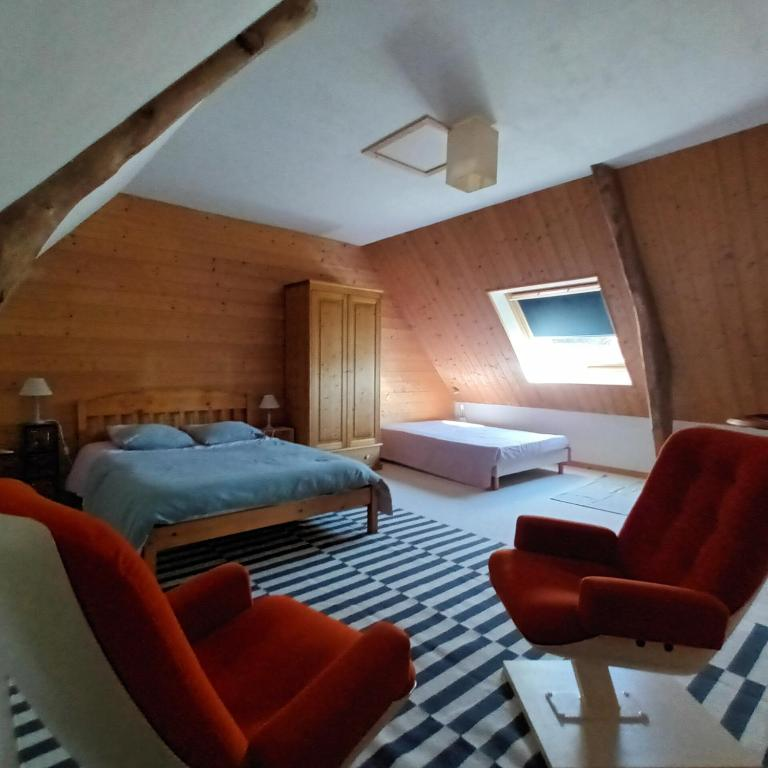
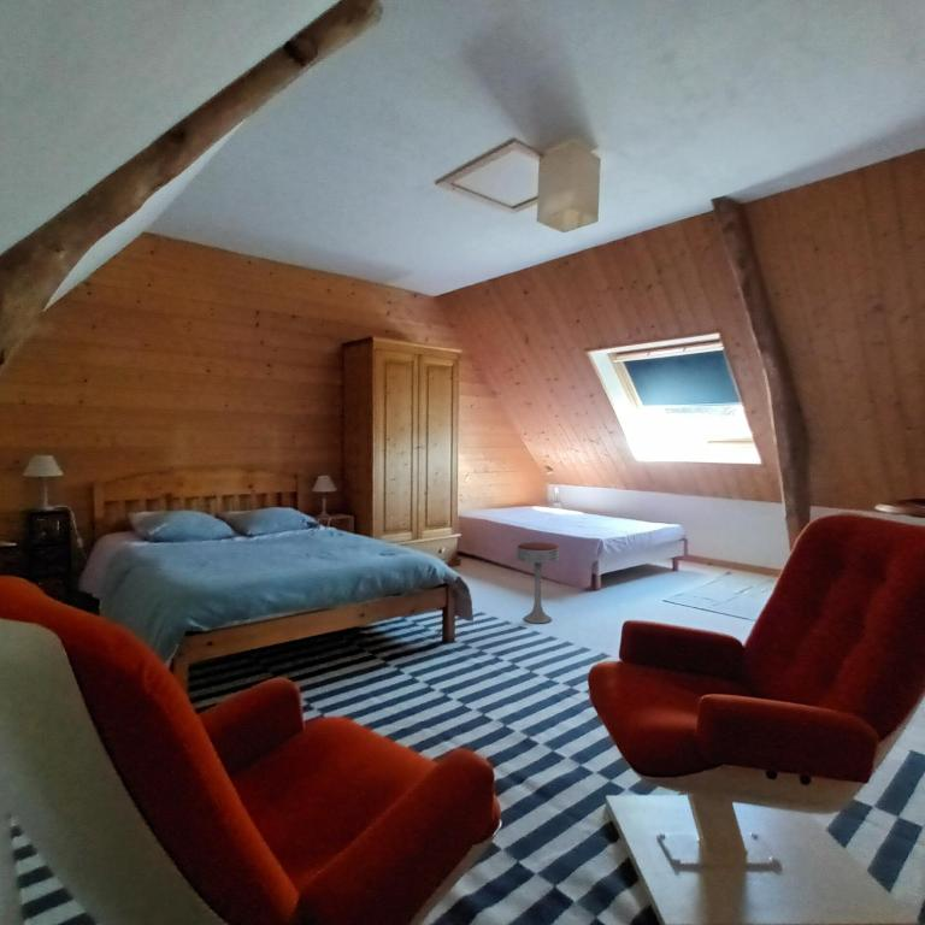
+ bar stool [517,541,560,624]
